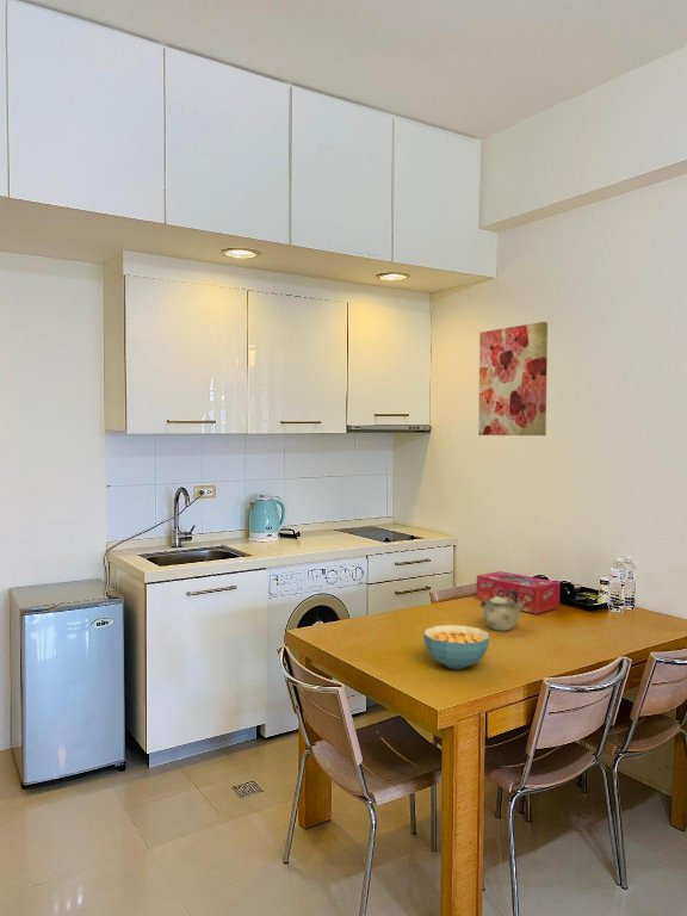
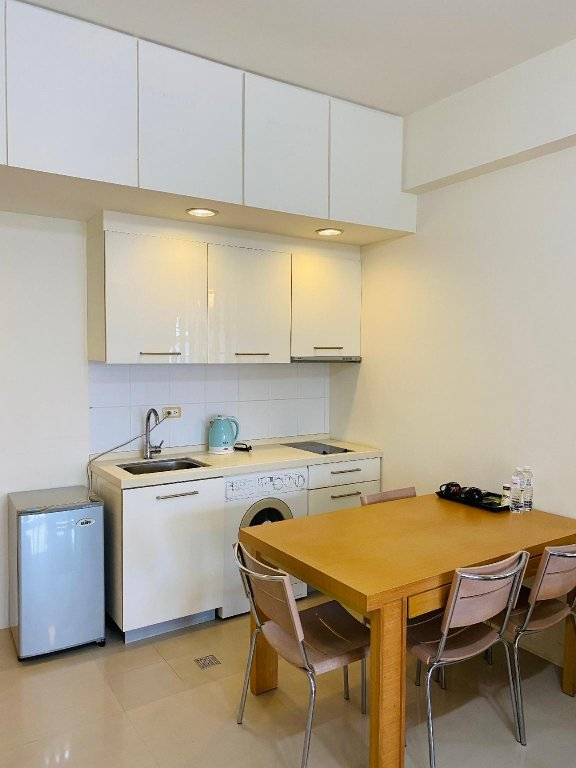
- cereal bowl [422,624,490,670]
- teapot [479,589,521,632]
- wall art [477,321,549,437]
- tissue box [476,570,561,615]
